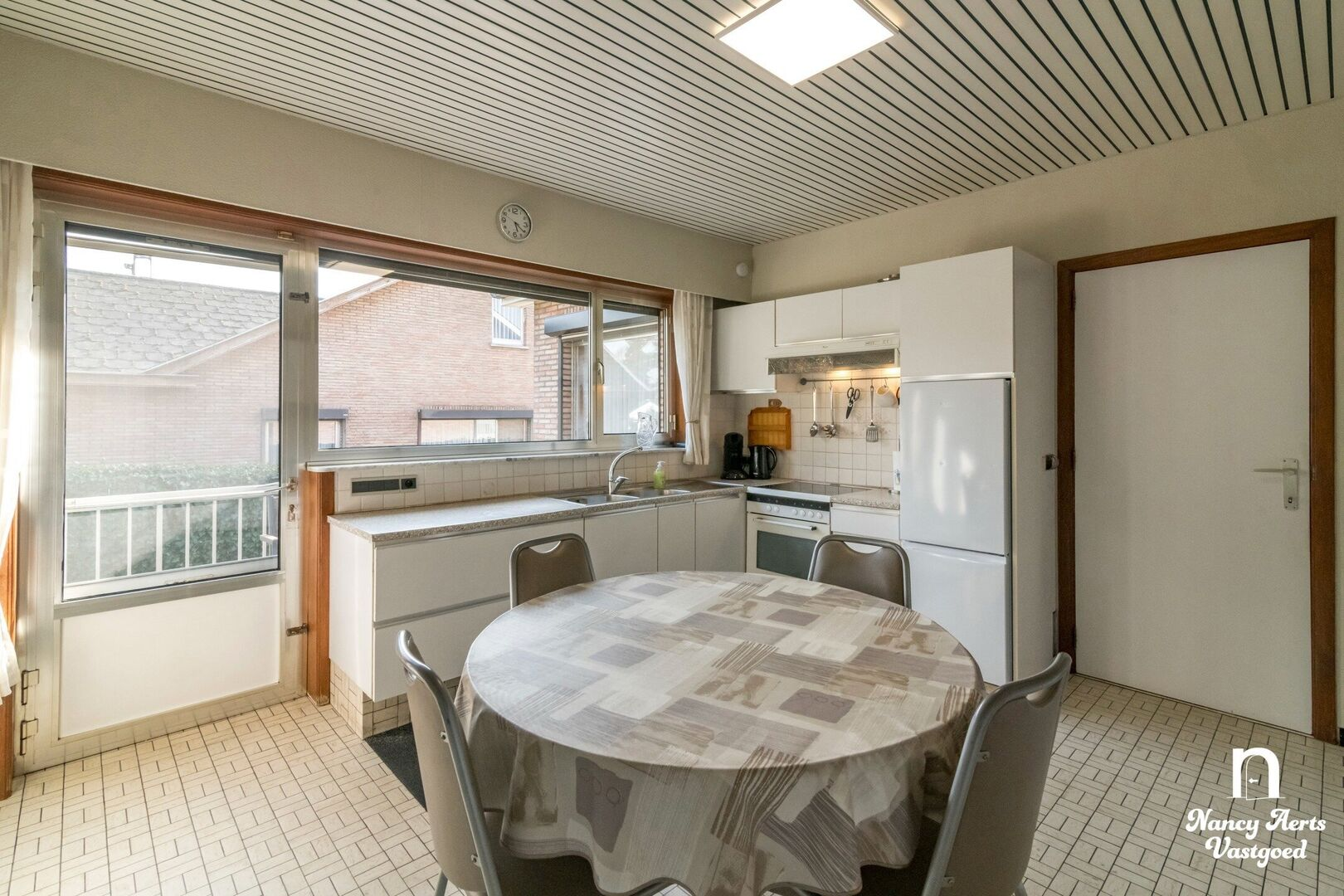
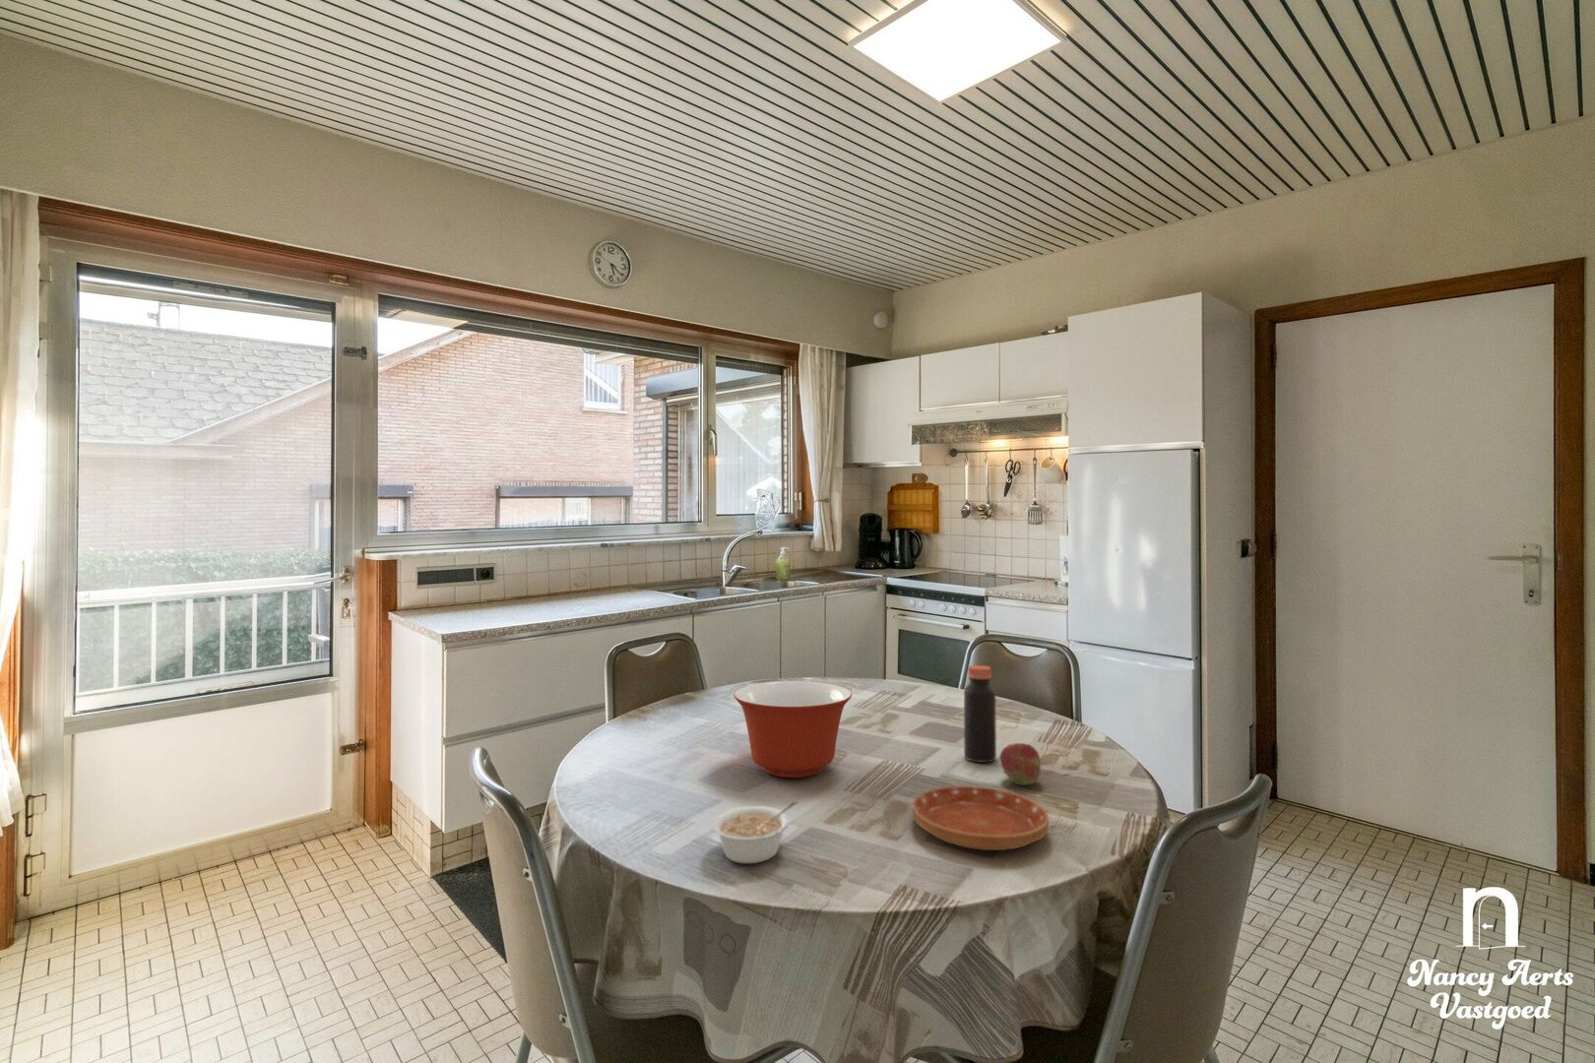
+ mixing bowl [732,680,852,778]
+ saucer [911,785,1049,852]
+ fruit [998,743,1042,787]
+ bottle [962,664,997,763]
+ legume [712,800,799,864]
